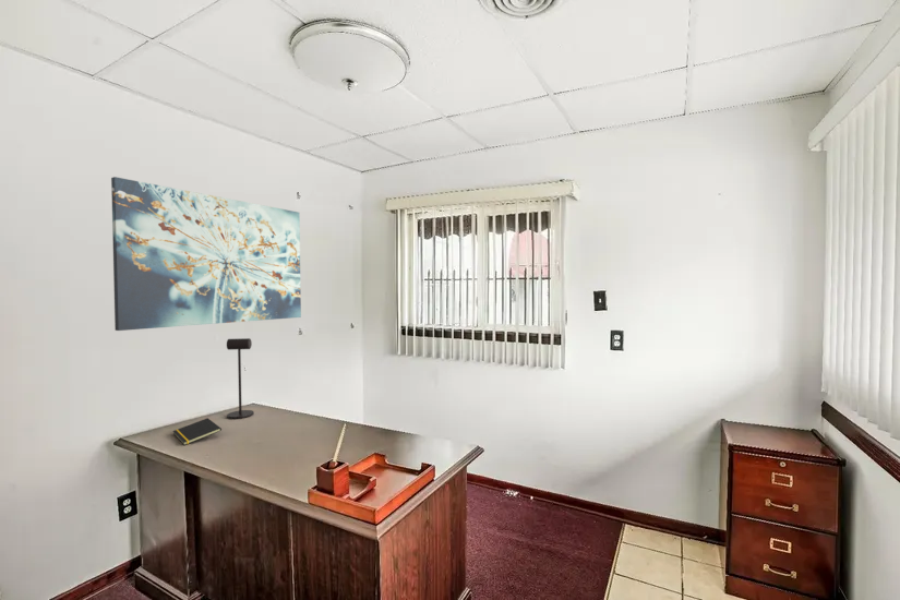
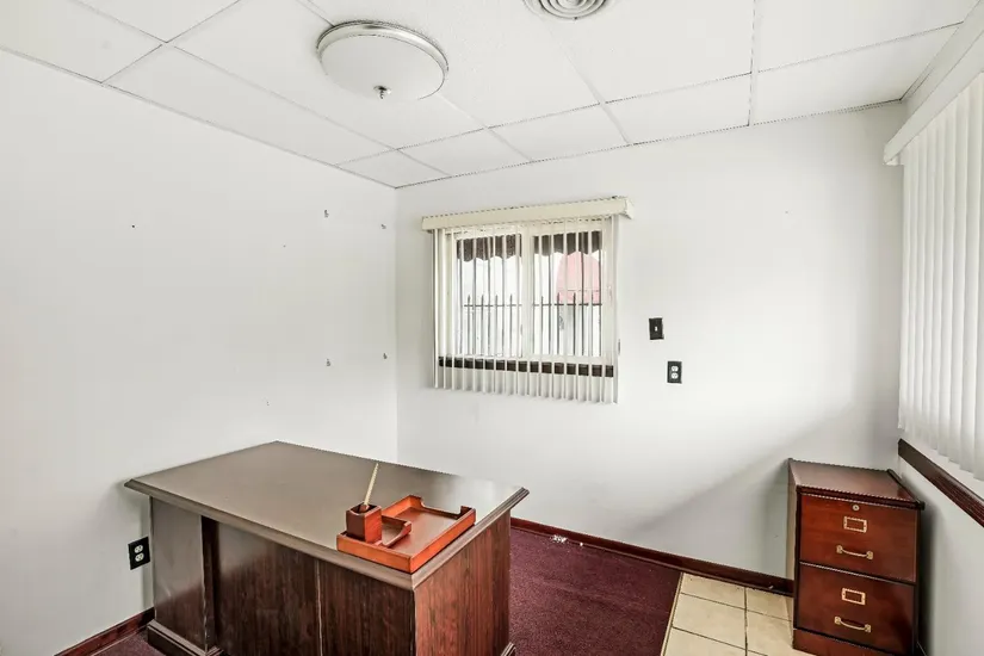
- desk lamp [226,337,255,420]
- wall art [110,176,302,332]
- notepad [172,417,223,446]
